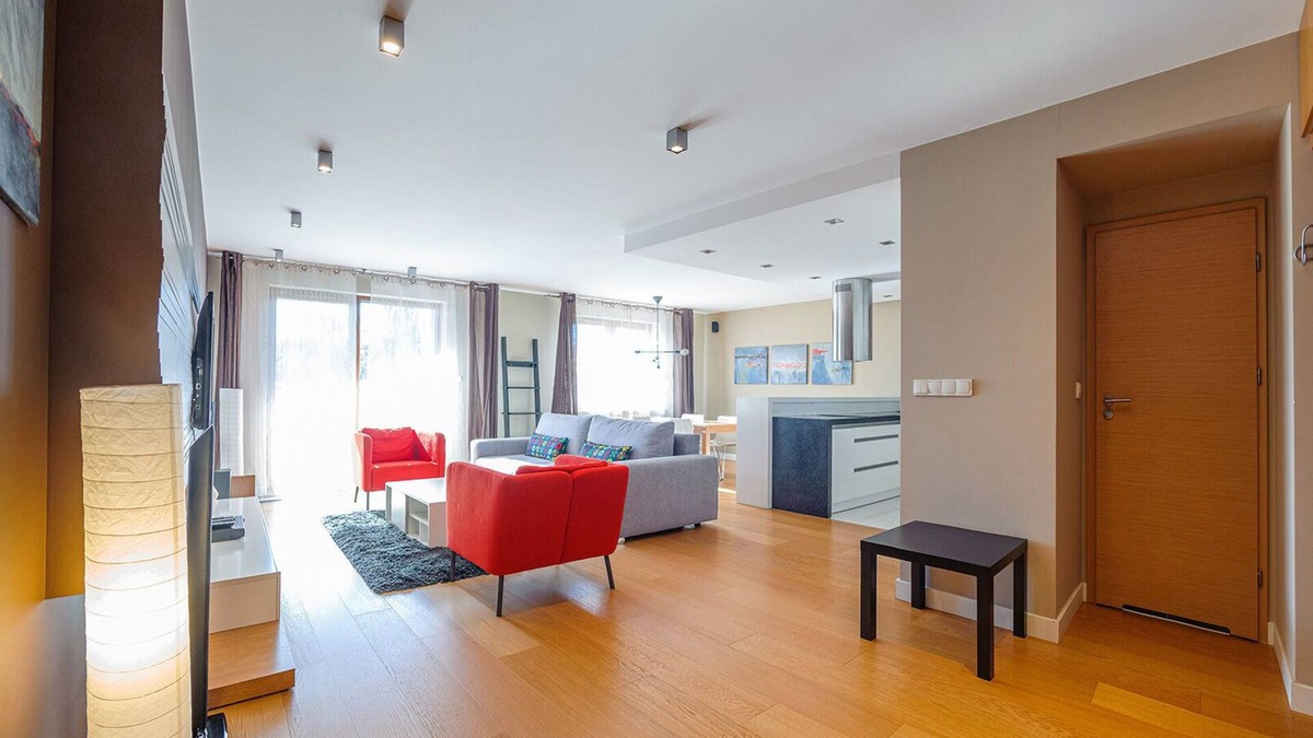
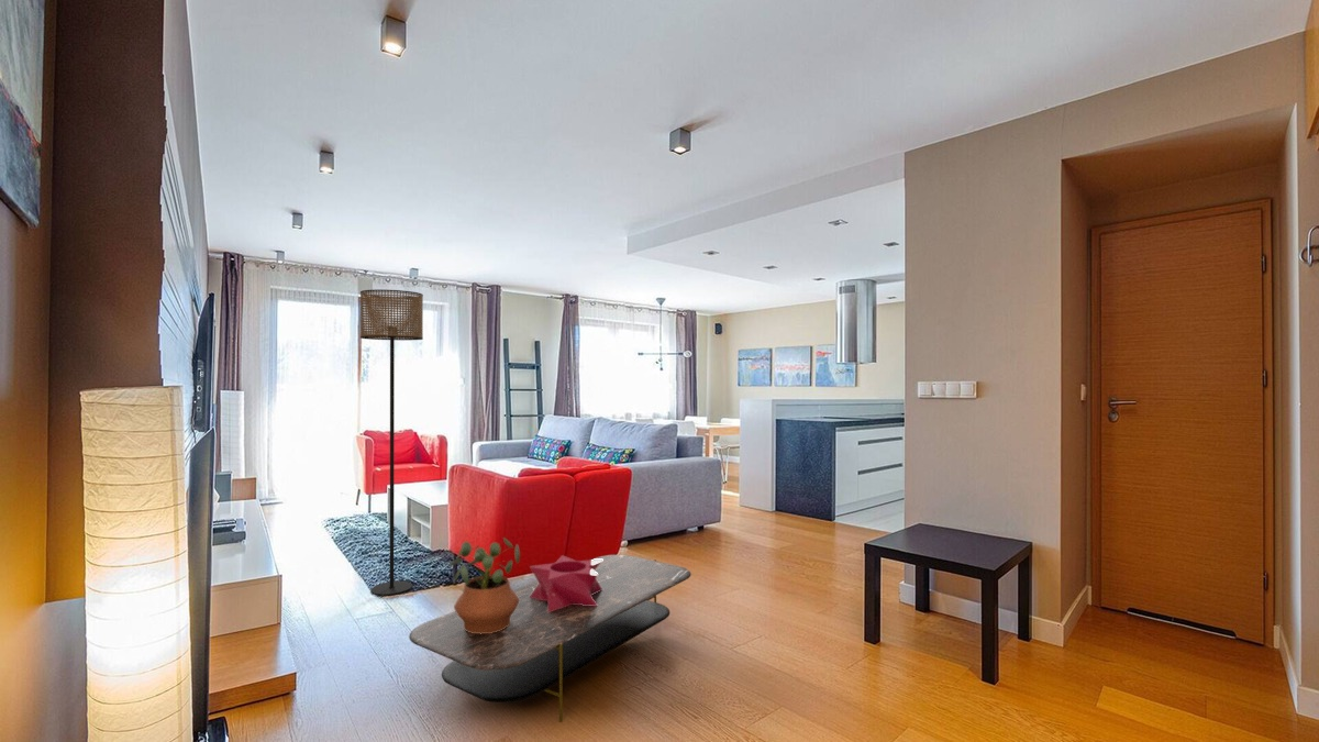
+ potted plant [447,536,521,634]
+ coffee table [408,554,692,723]
+ floor lamp [359,288,424,597]
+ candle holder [529,554,602,612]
